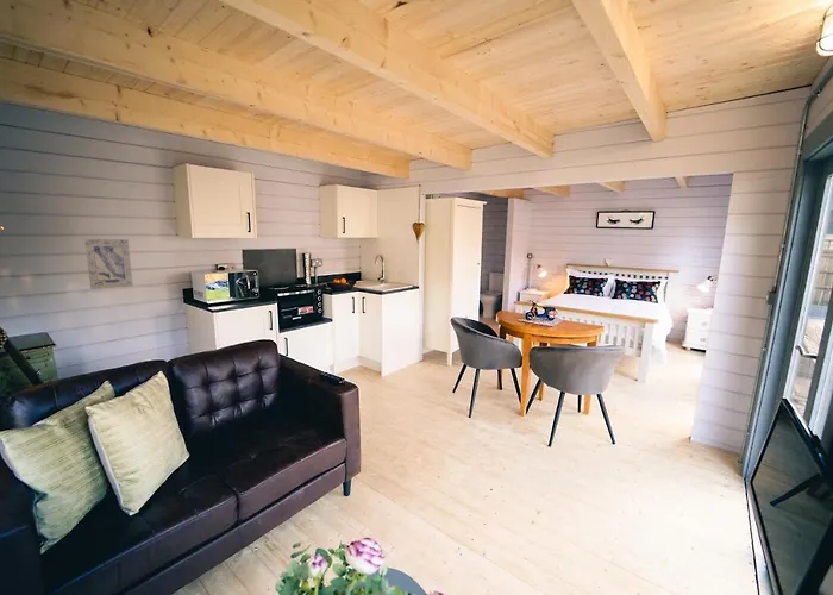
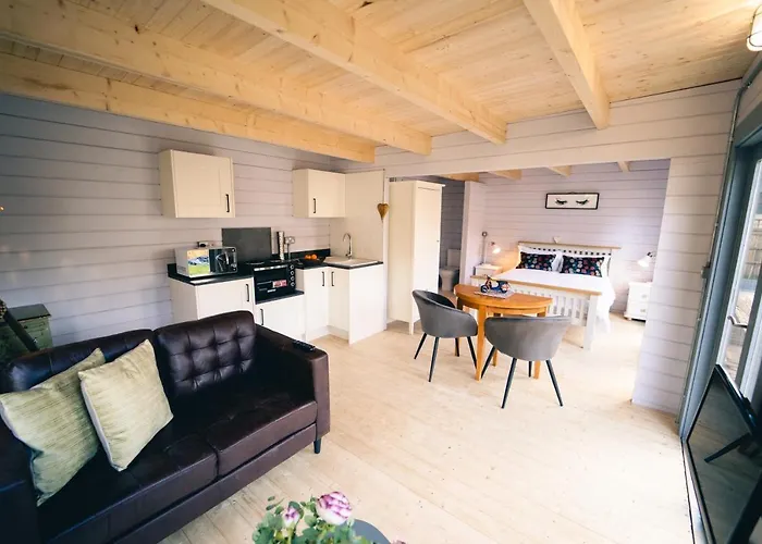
- wall art [83,238,134,290]
